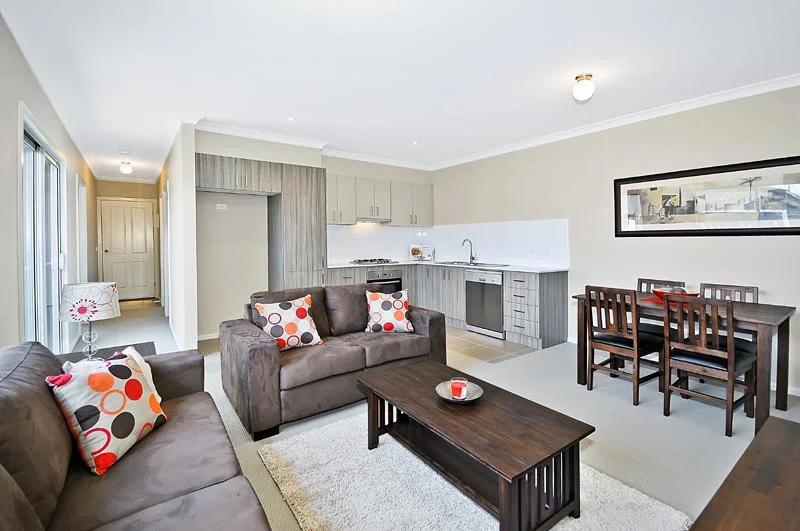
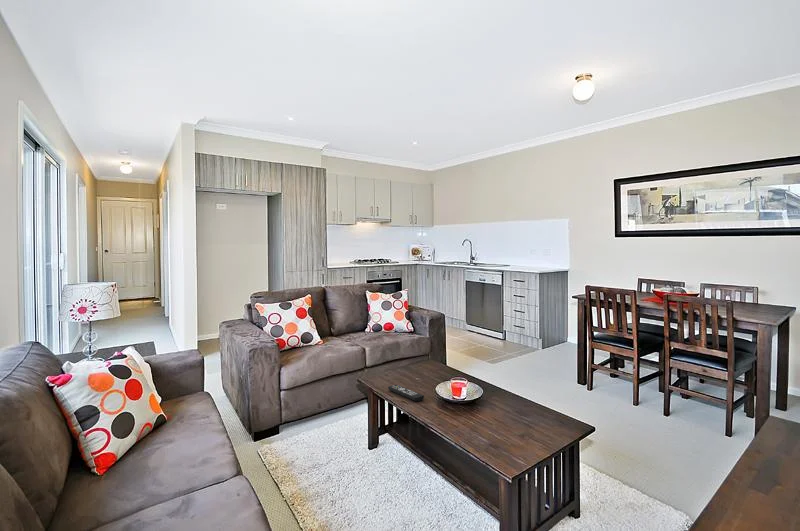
+ remote control [387,384,425,402]
